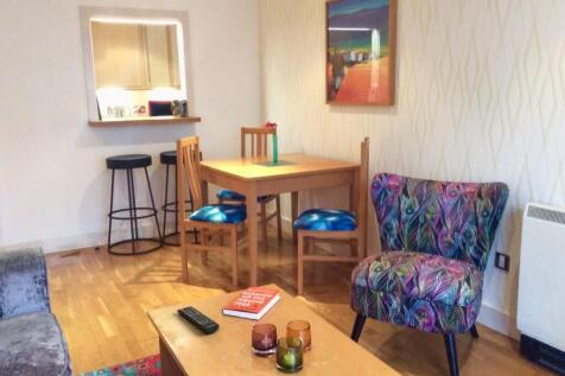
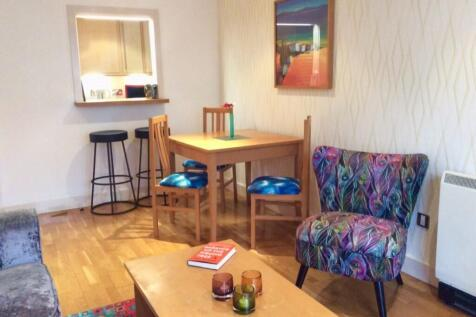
- remote control [176,305,221,334]
